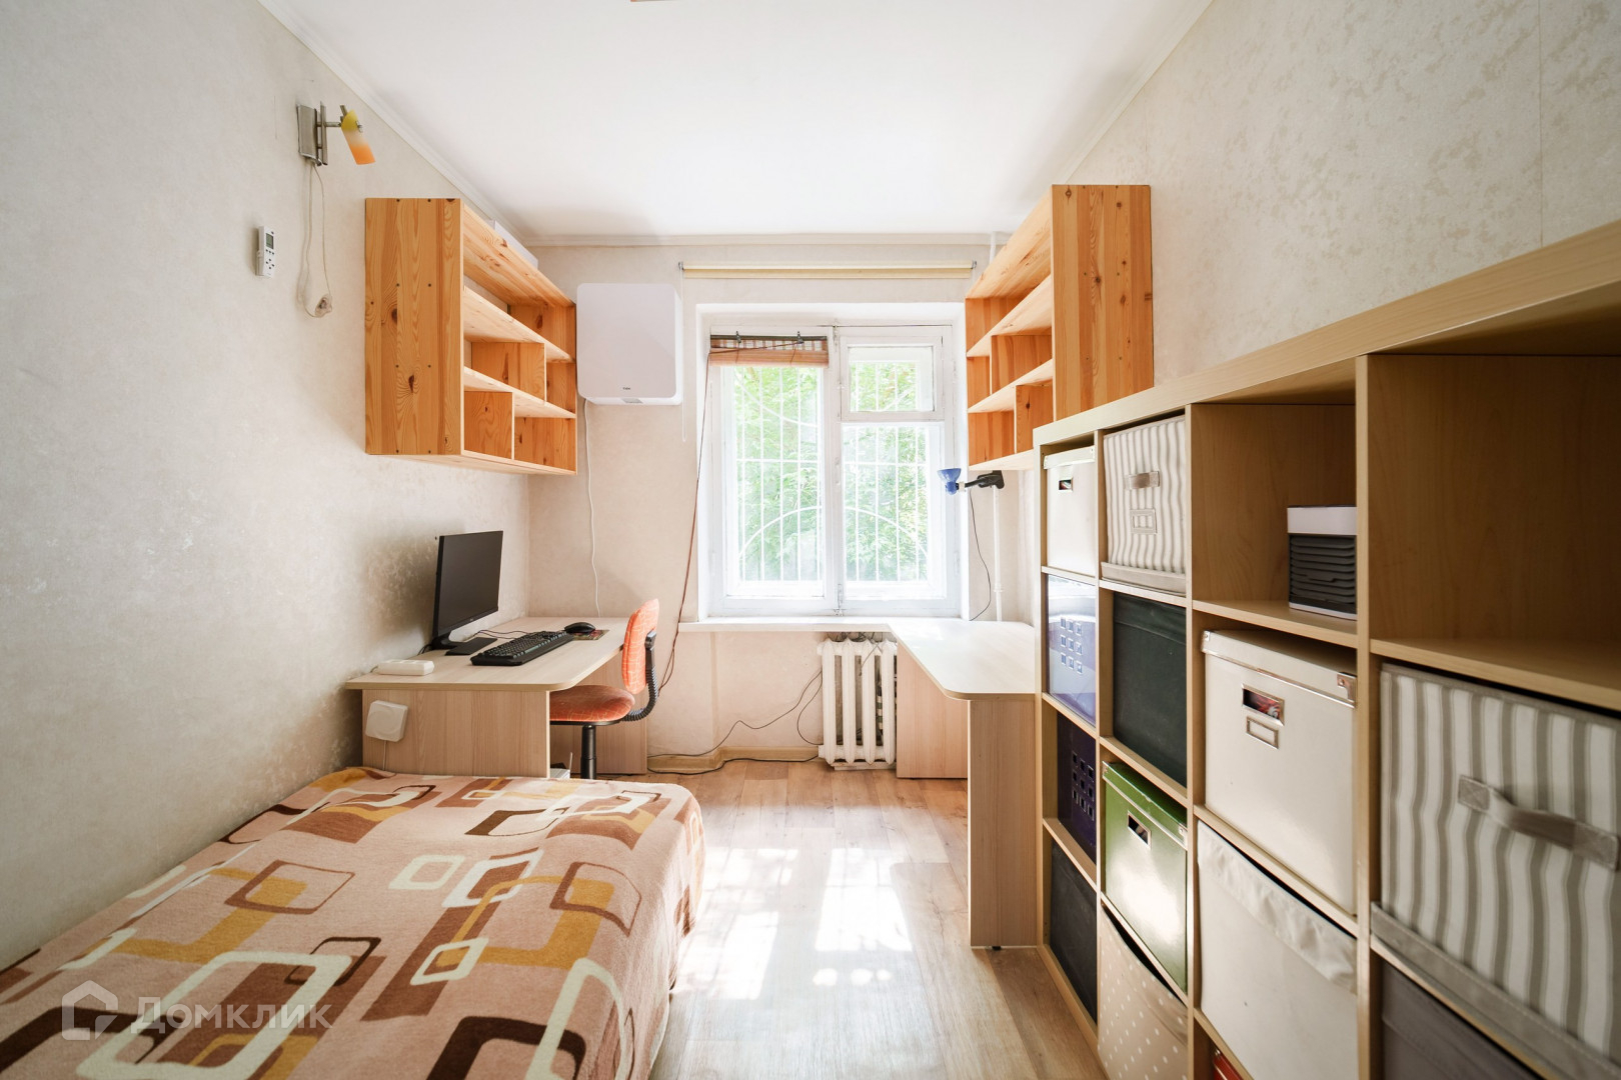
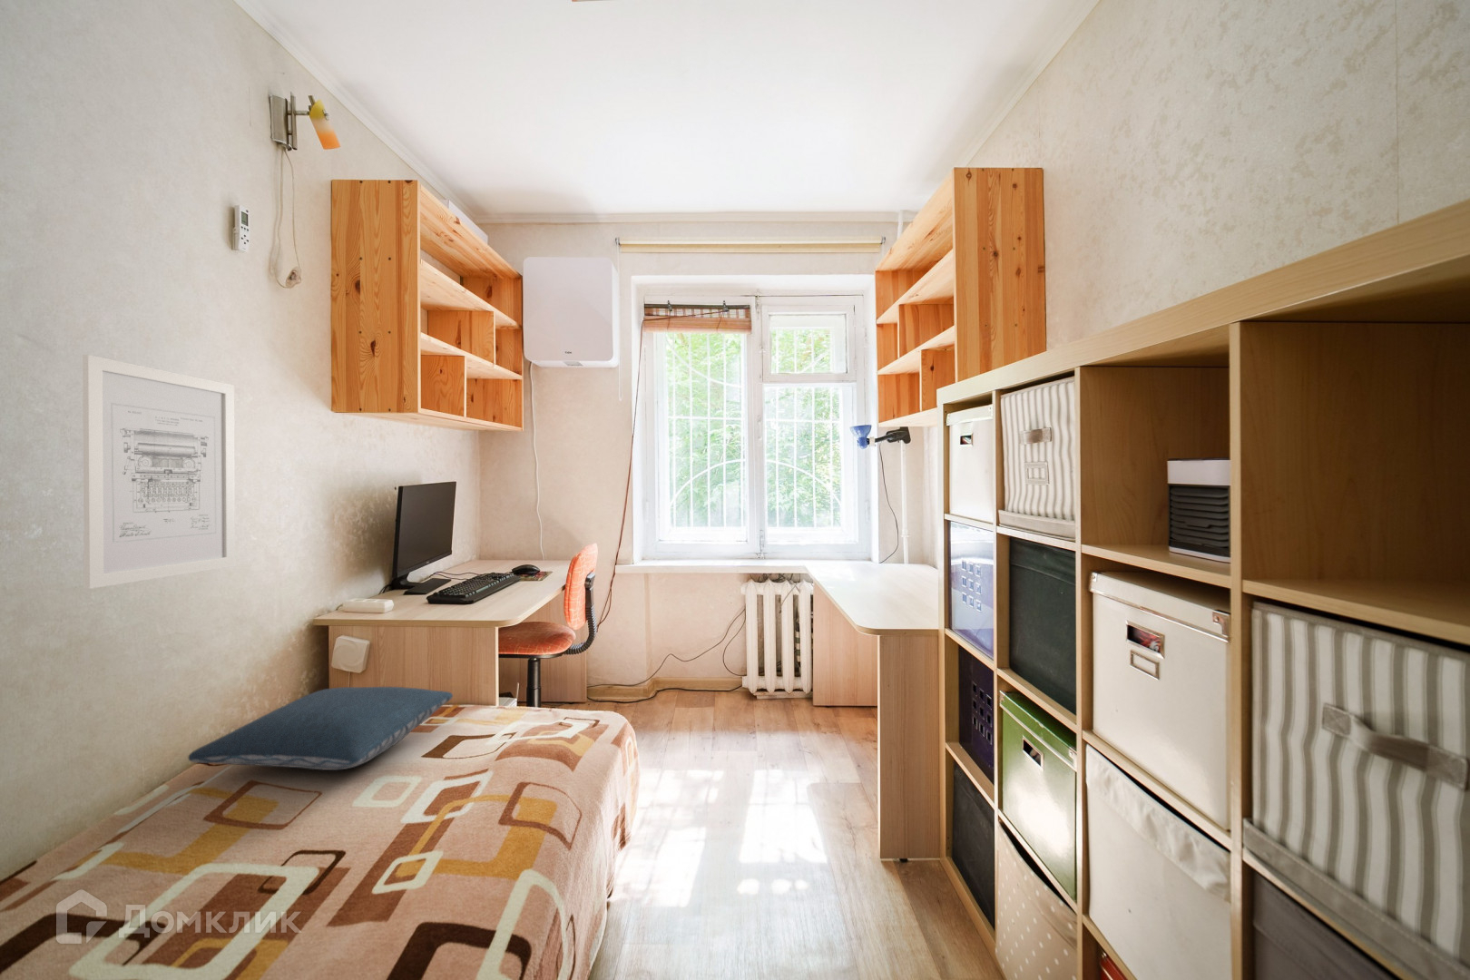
+ pillow [187,686,454,771]
+ wall art [82,354,236,590]
